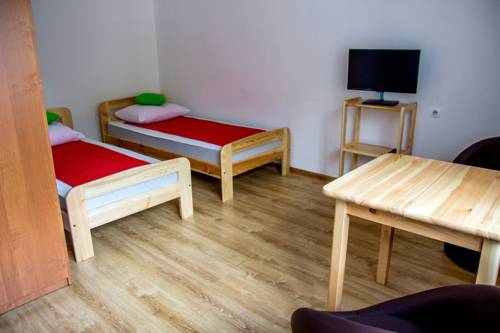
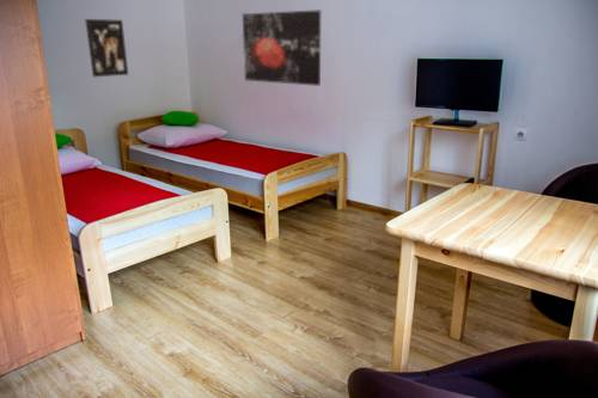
+ wall art [242,10,322,87]
+ wall art [84,18,129,78]
